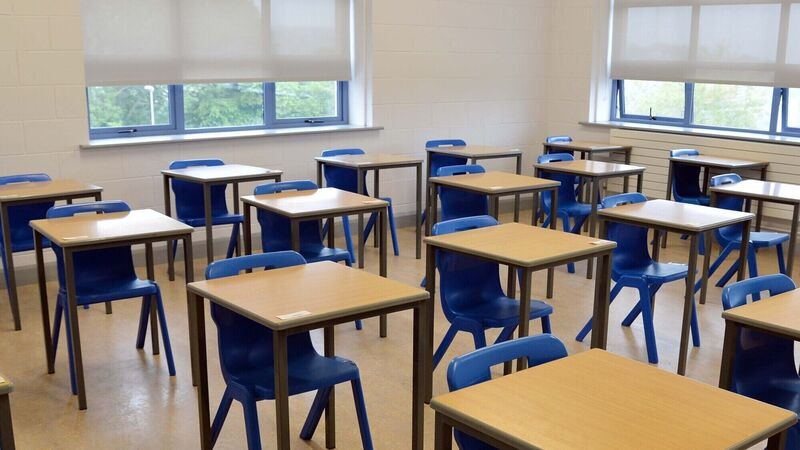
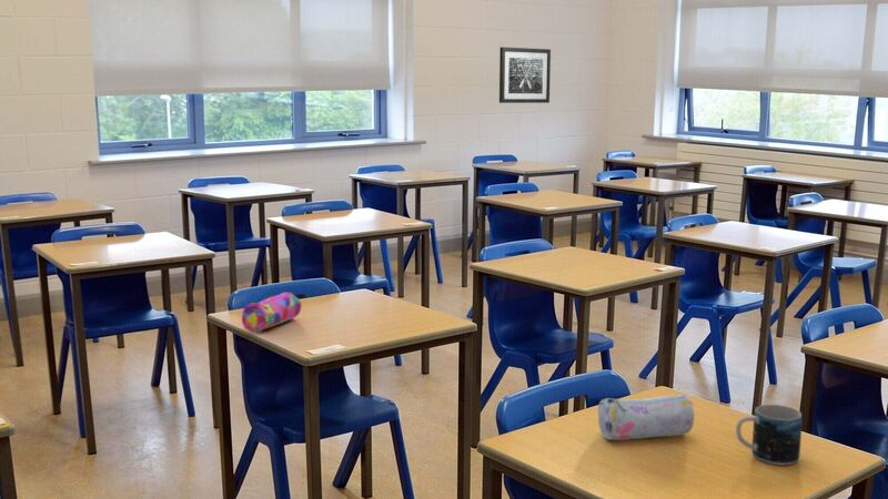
+ mug [735,404,803,466]
+ pencil case [597,393,695,441]
+ wall art [498,47,552,104]
+ pencil case [241,292,303,333]
